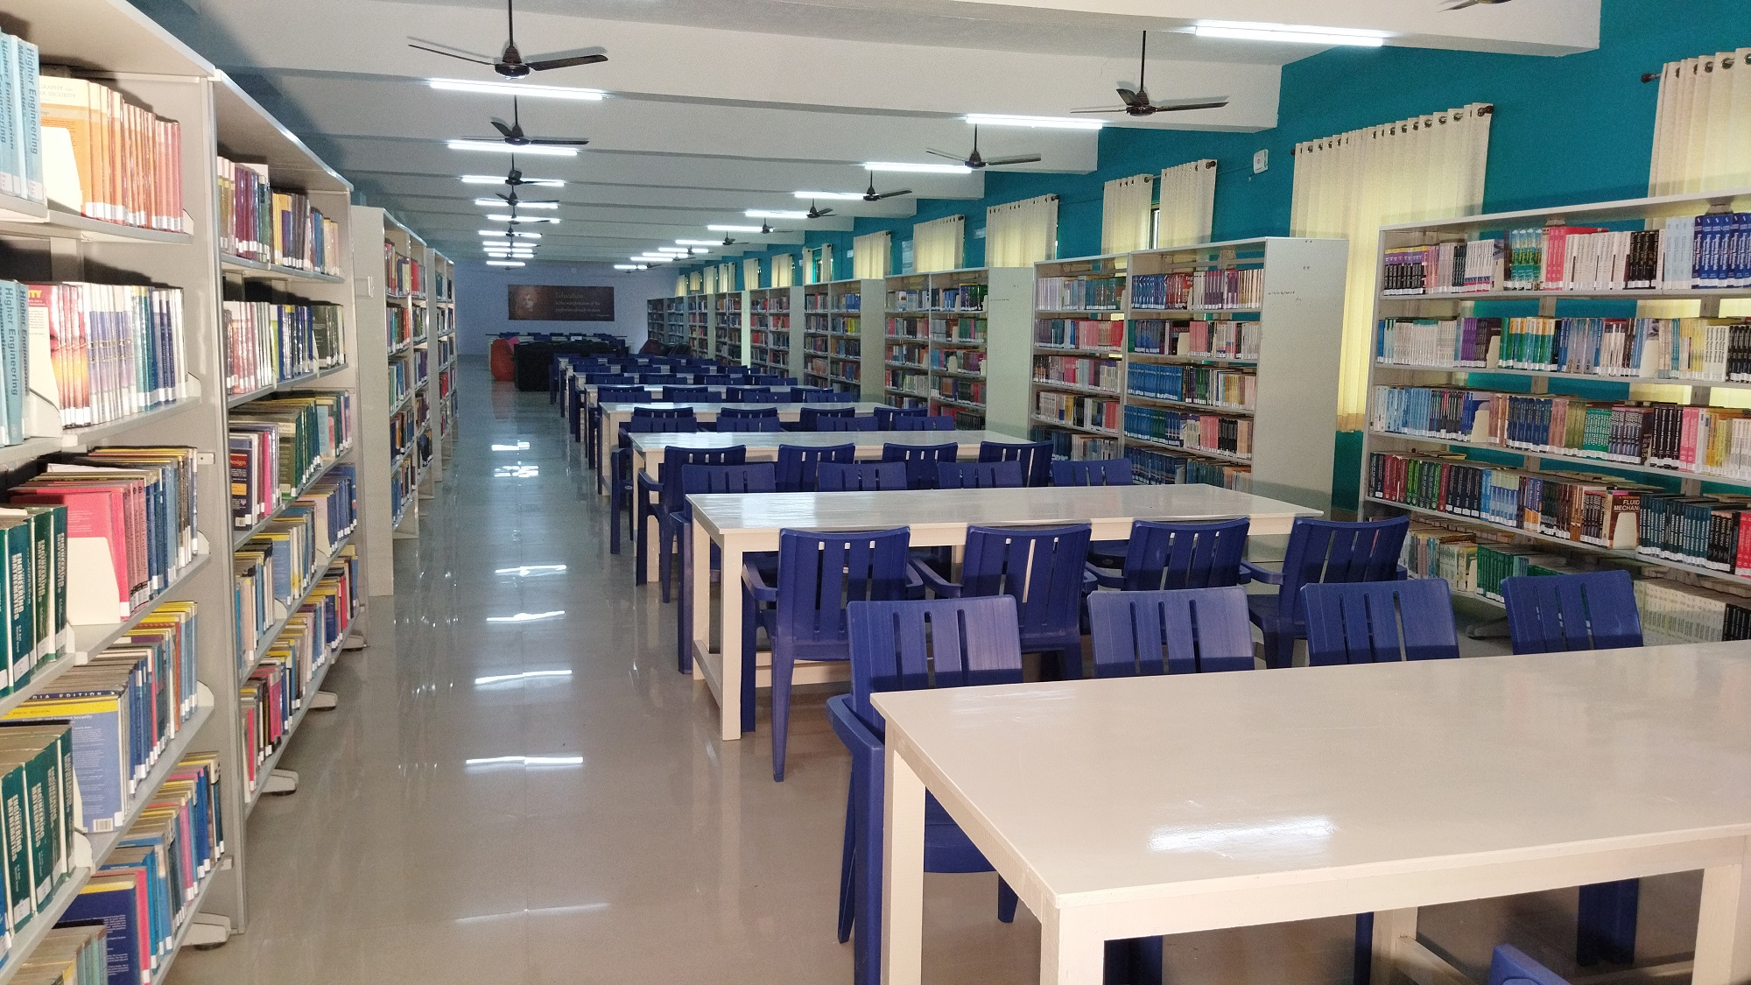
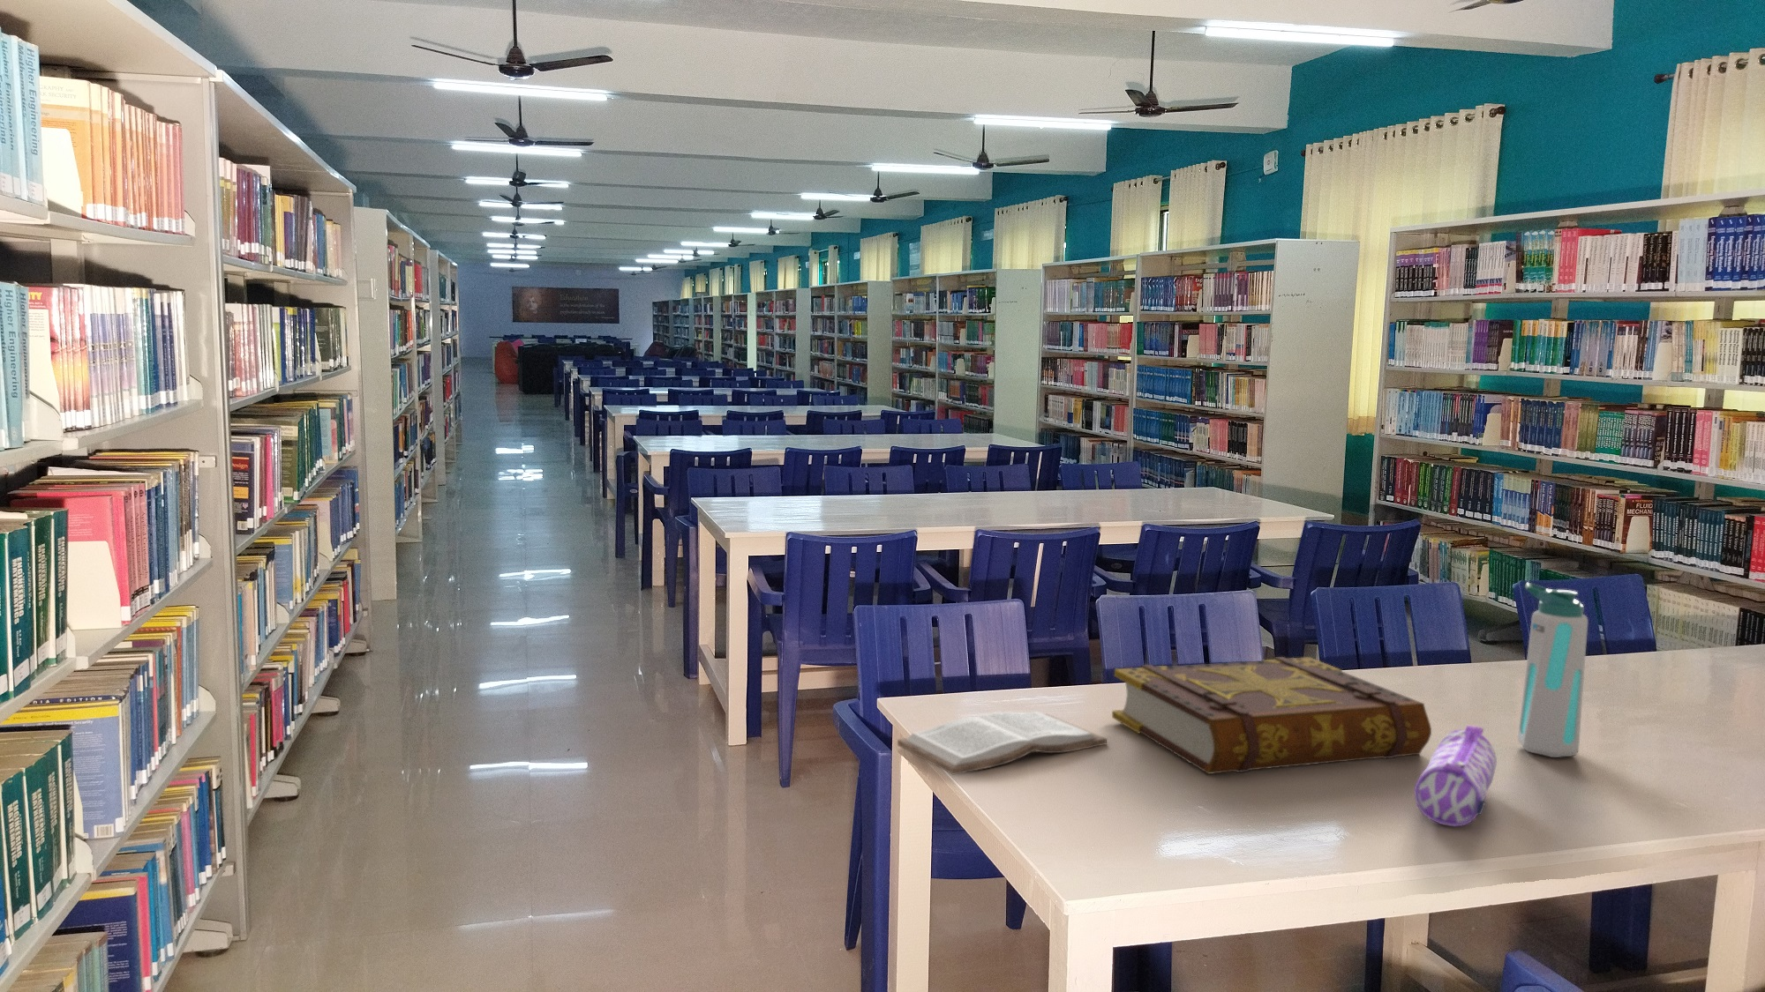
+ water bottle [1516,581,1588,758]
+ book [897,711,1108,776]
+ pencil case [1413,724,1497,827]
+ book [1112,656,1433,775]
